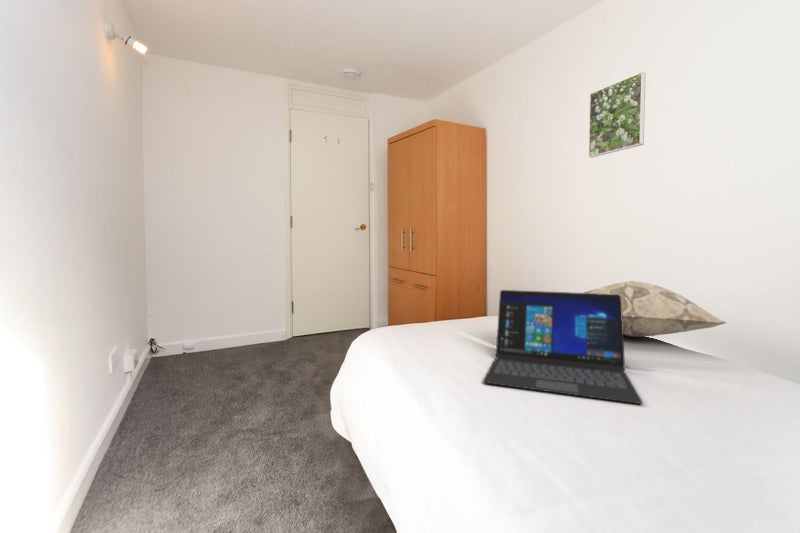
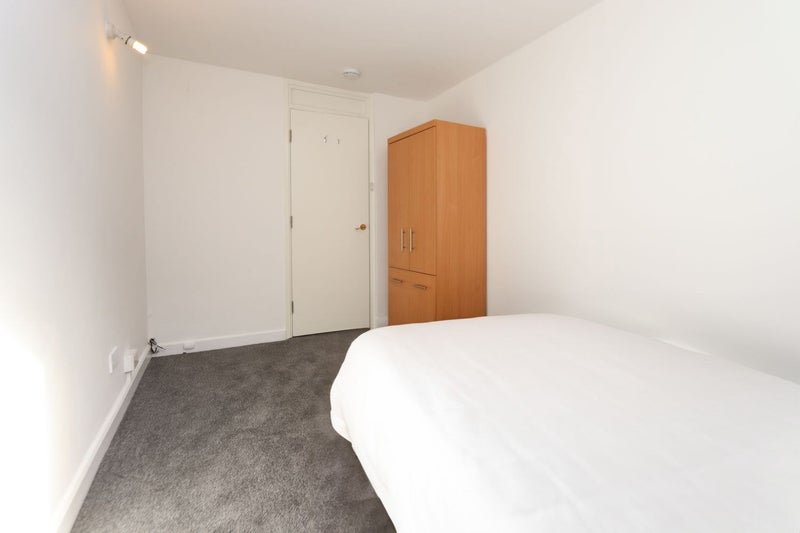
- laptop [482,289,644,405]
- decorative pillow [583,280,727,338]
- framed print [588,71,647,158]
